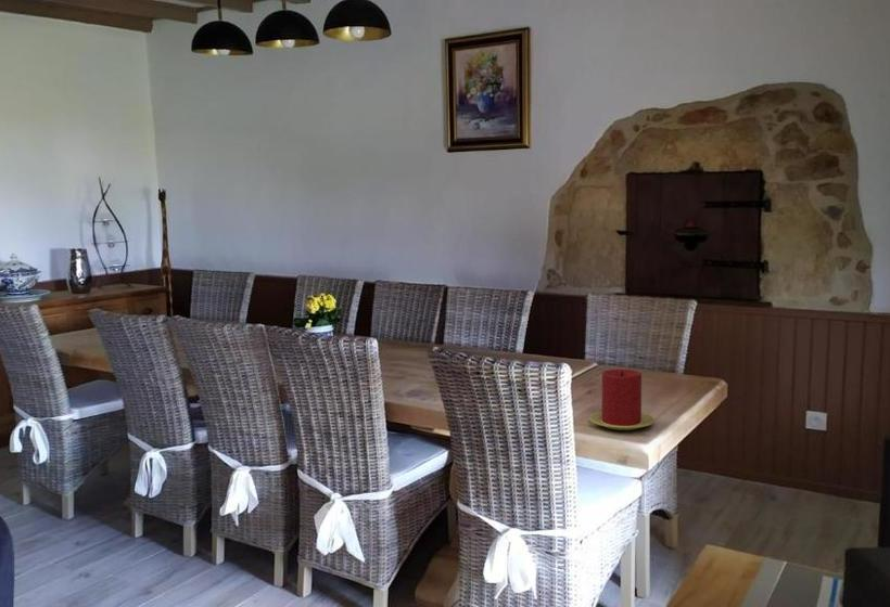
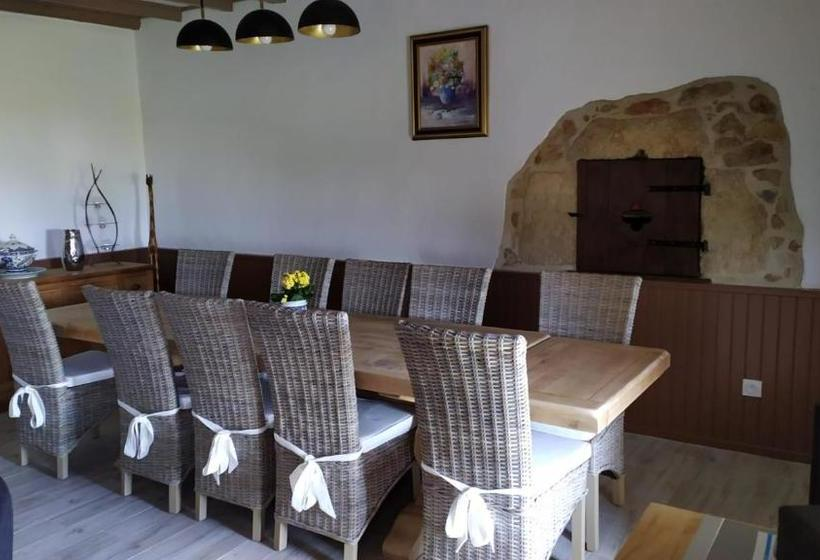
- candle [588,369,656,431]
